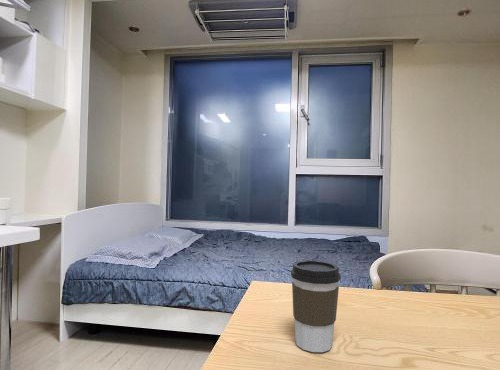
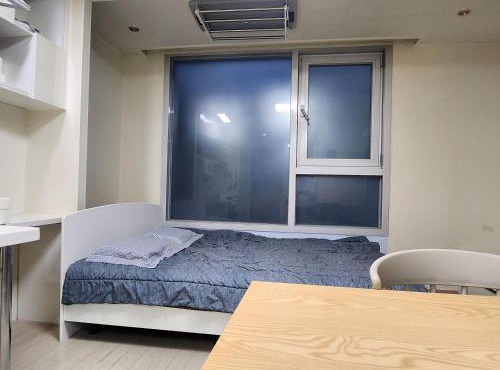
- coffee cup [290,260,342,353]
